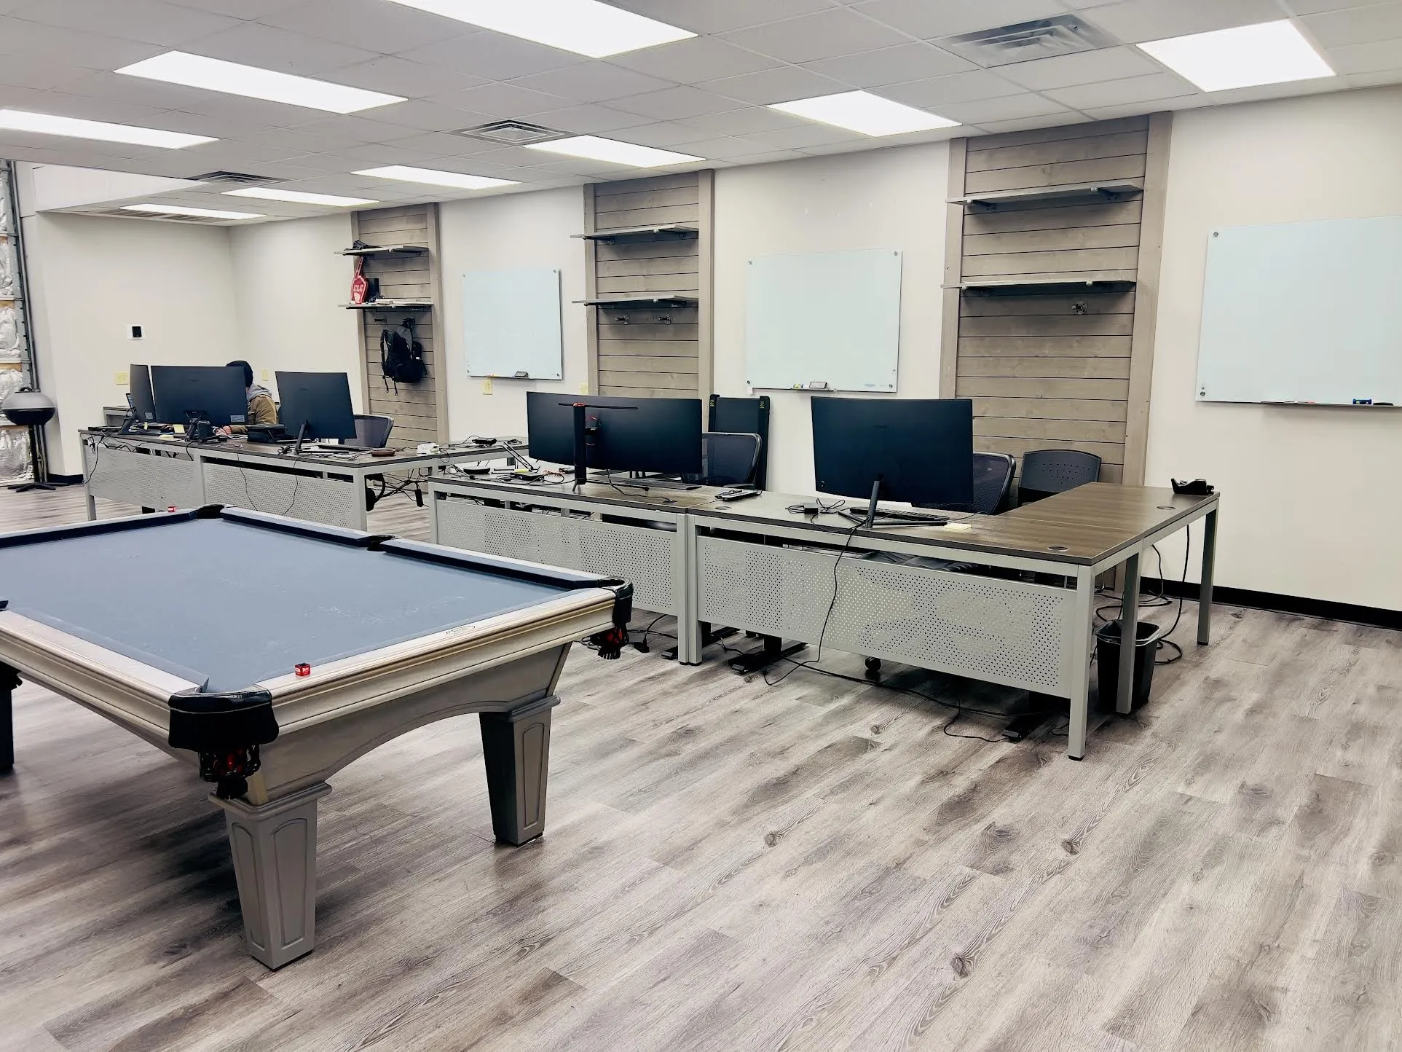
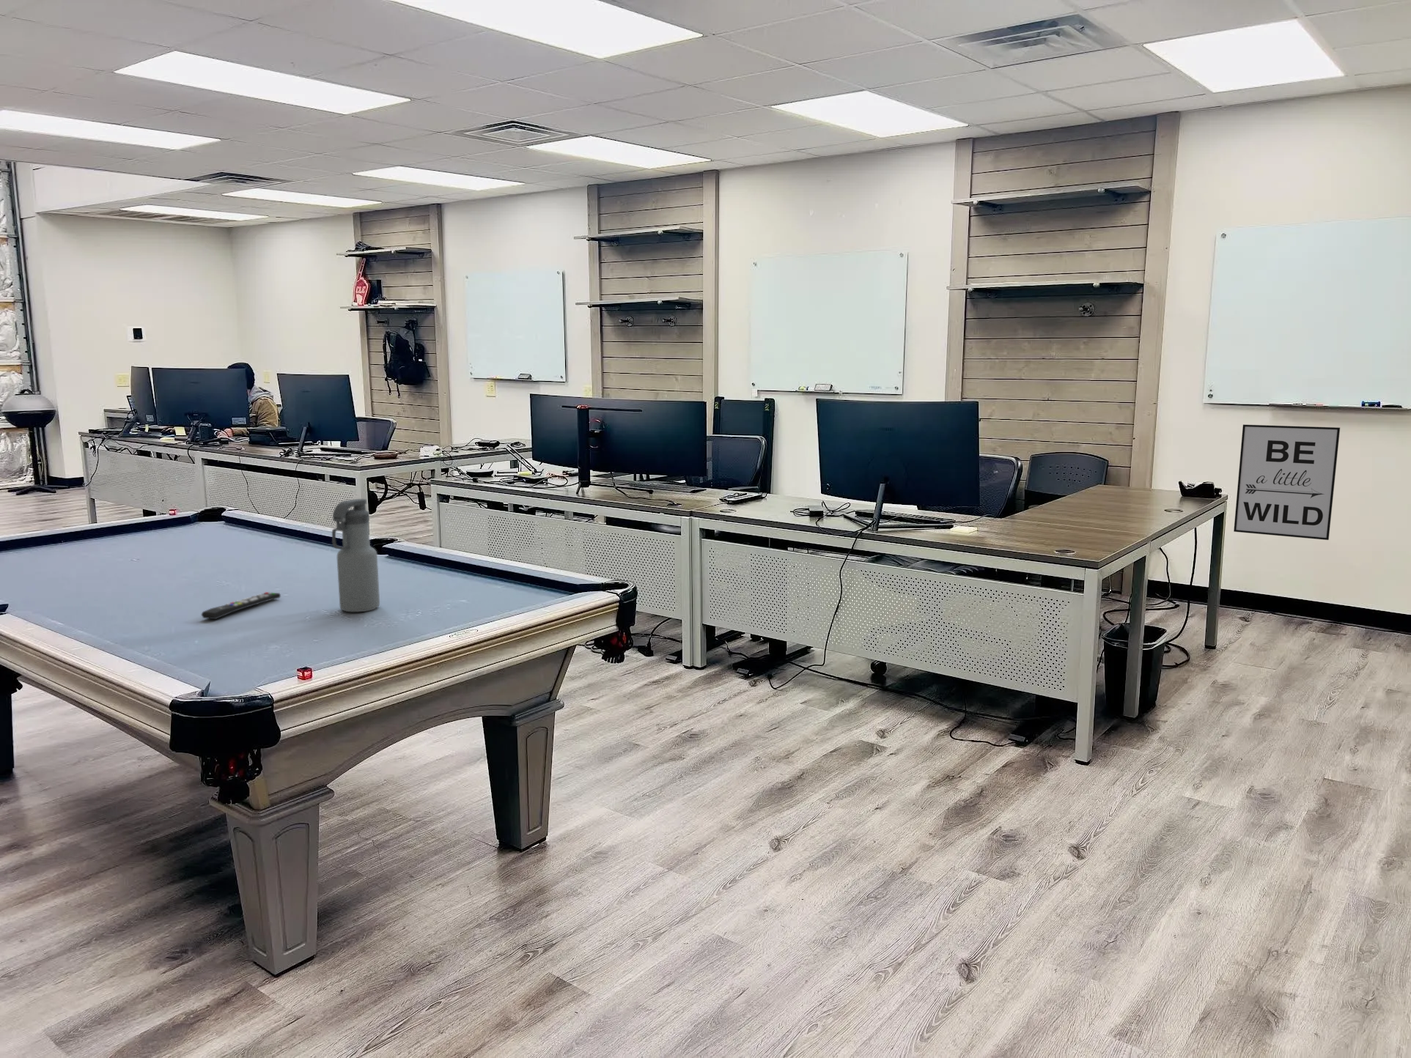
+ remote control [201,591,281,620]
+ wall art [1233,423,1341,541]
+ water bottle [331,498,380,613]
